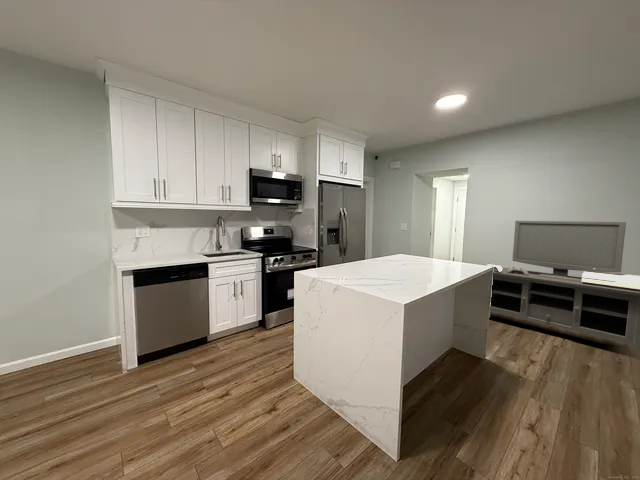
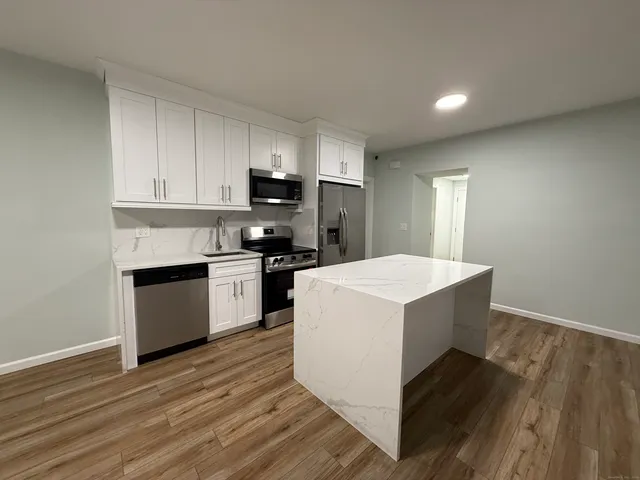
- media console [486,220,640,359]
